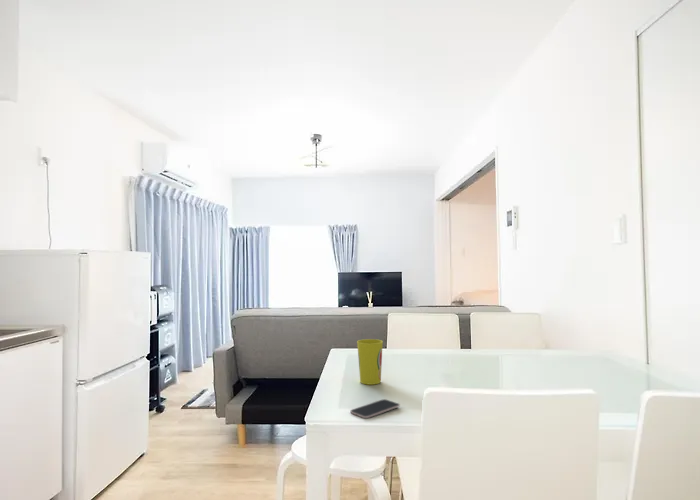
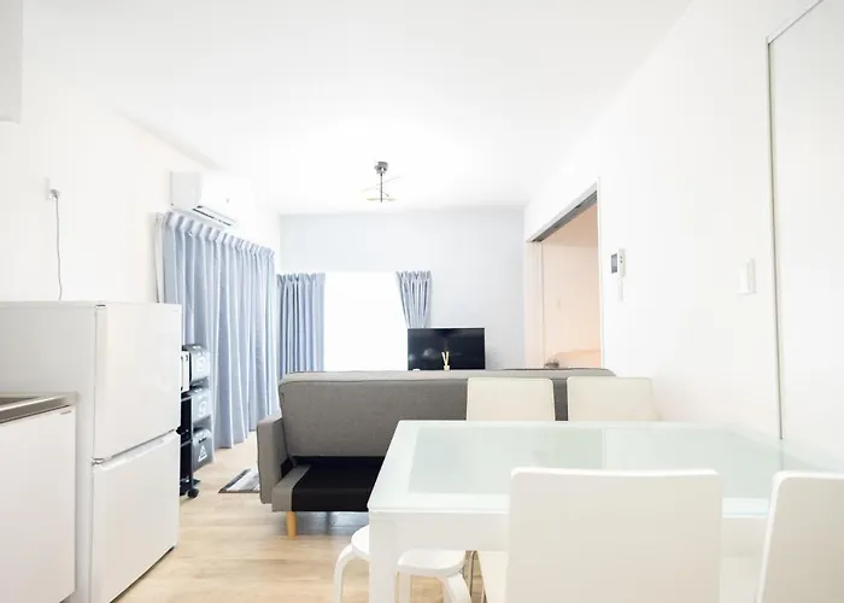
- cup [356,338,384,386]
- smartphone [350,398,401,419]
